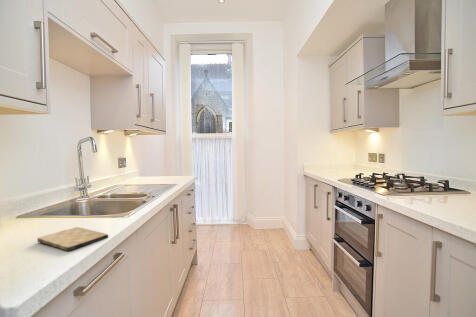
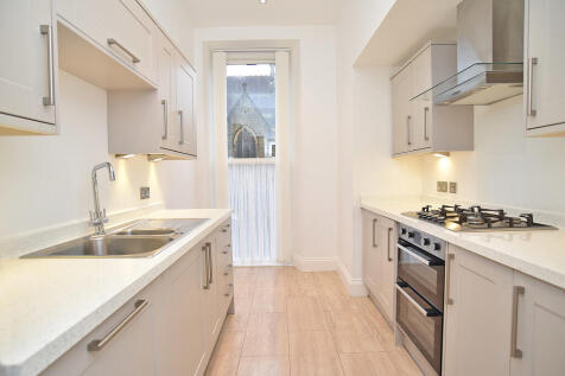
- cutting board [37,226,109,252]
